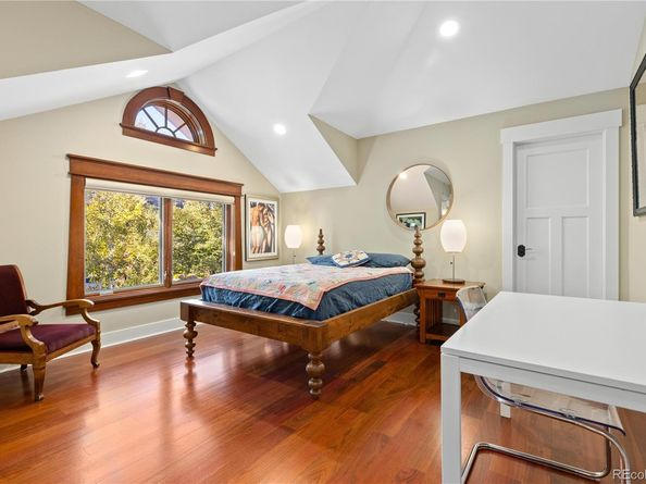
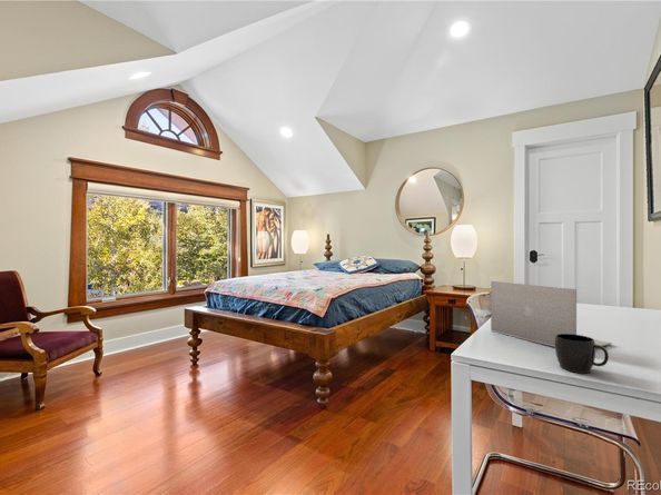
+ mug [554,334,610,374]
+ laptop [490,280,613,348]
